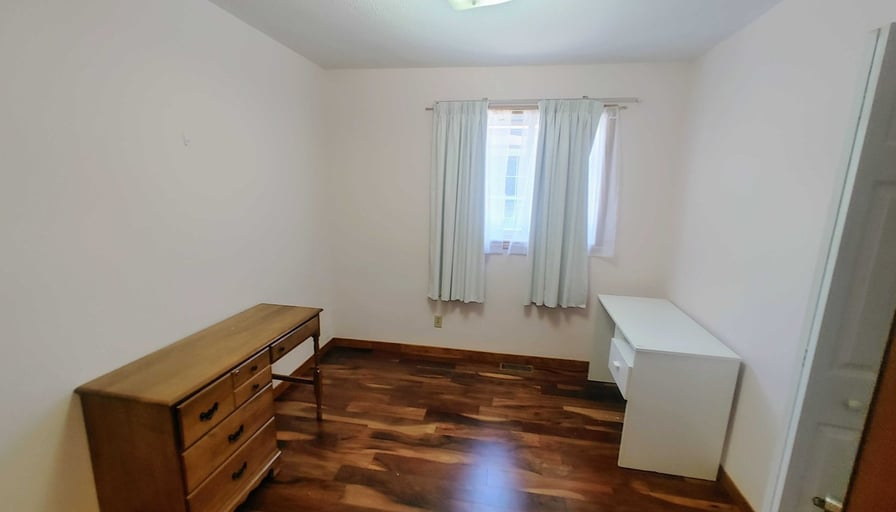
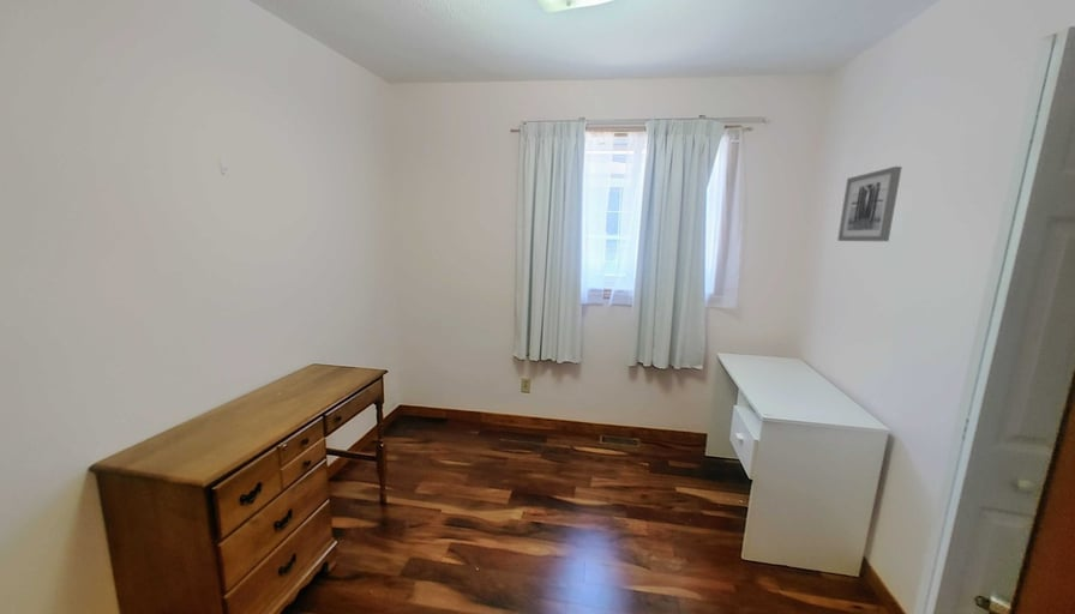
+ wall art [836,165,903,242]
